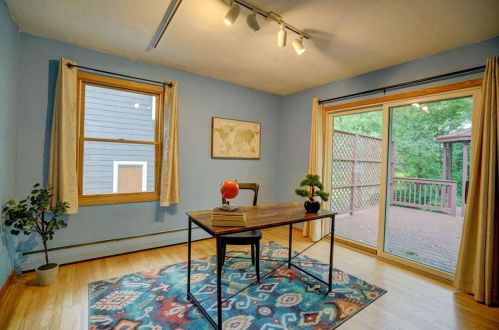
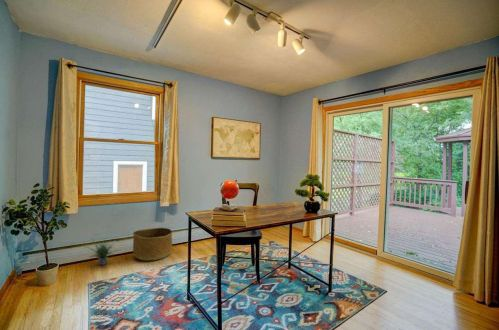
+ basket [132,227,174,262]
+ potted plant [85,238,121,266]
